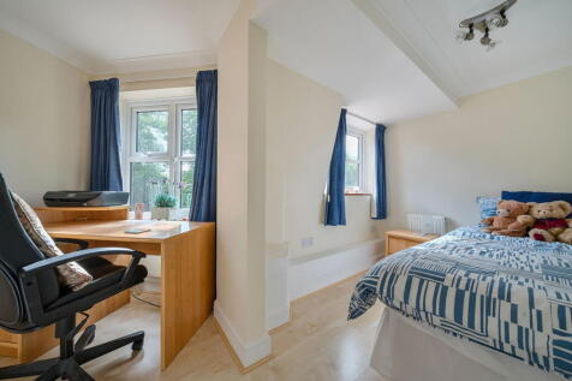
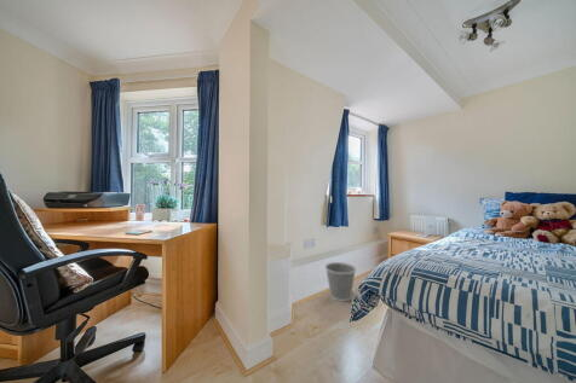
+ wastebasket [324,261,357,303]
